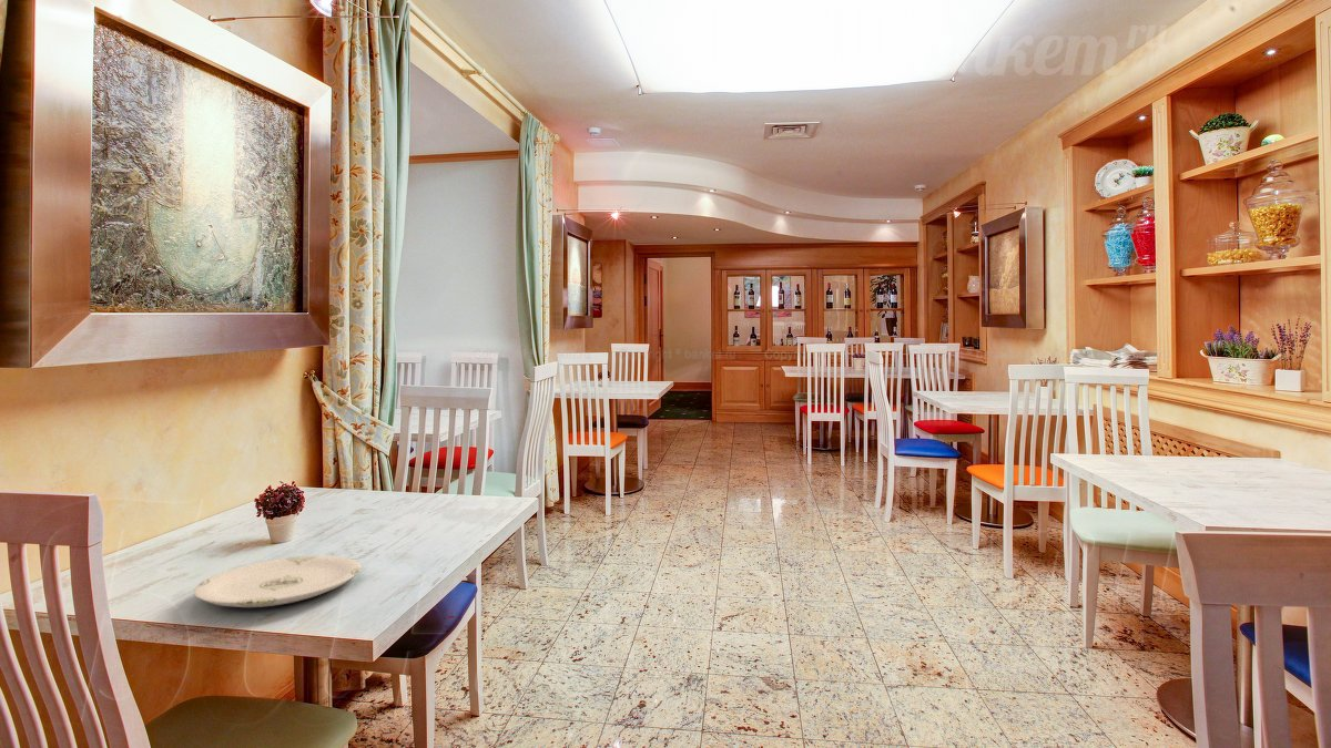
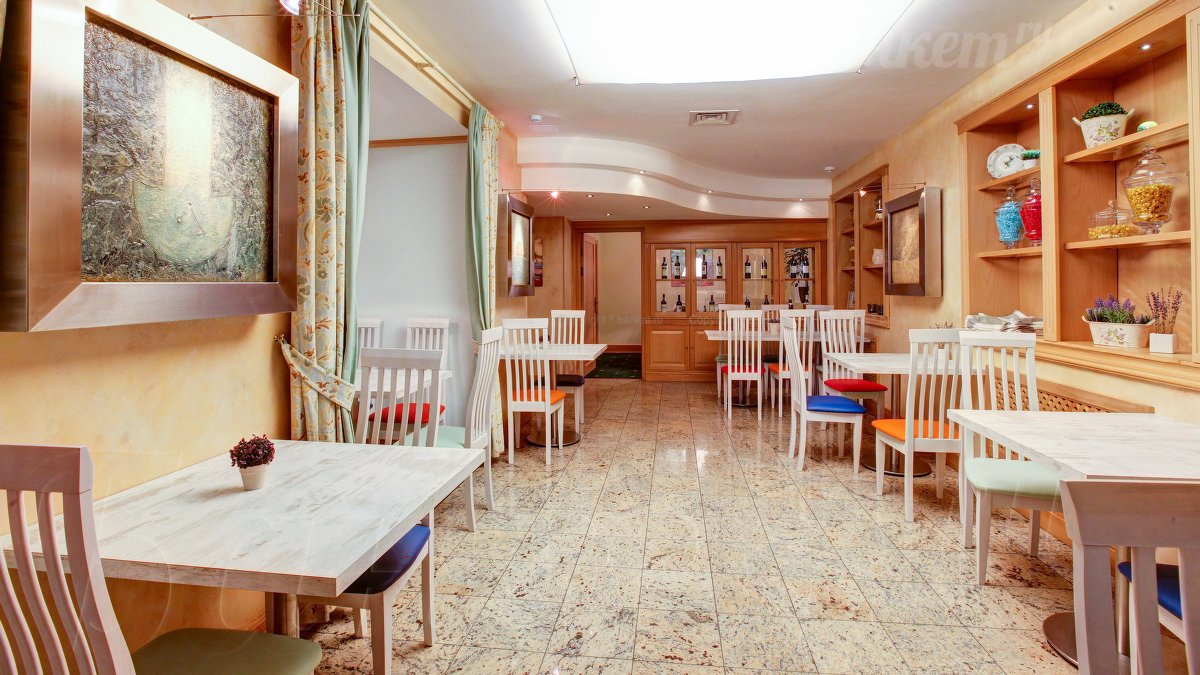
- plate [193,555,362,608]
